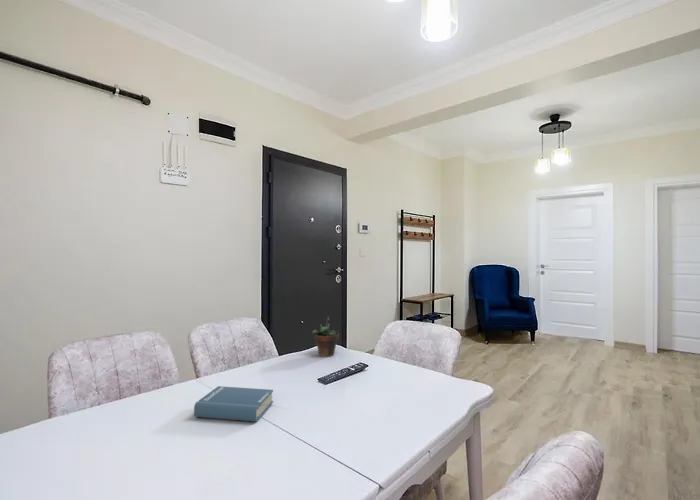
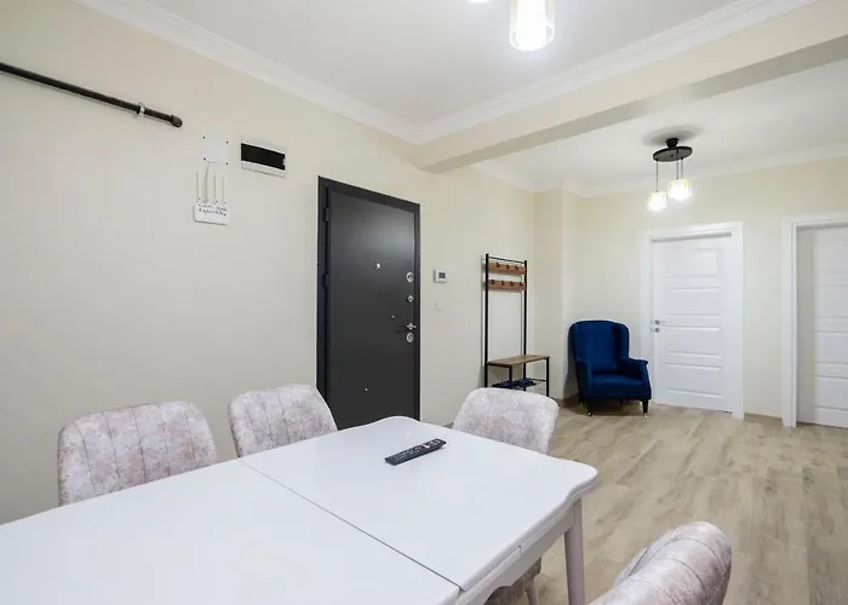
- succulent plant [311,315,340,358]
- hardback book [193,385,274,423]
